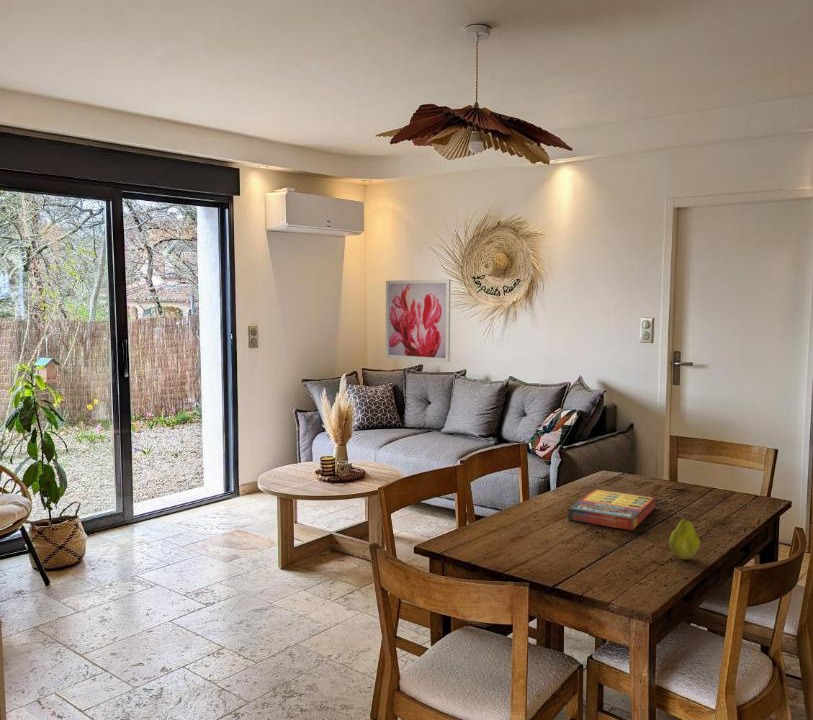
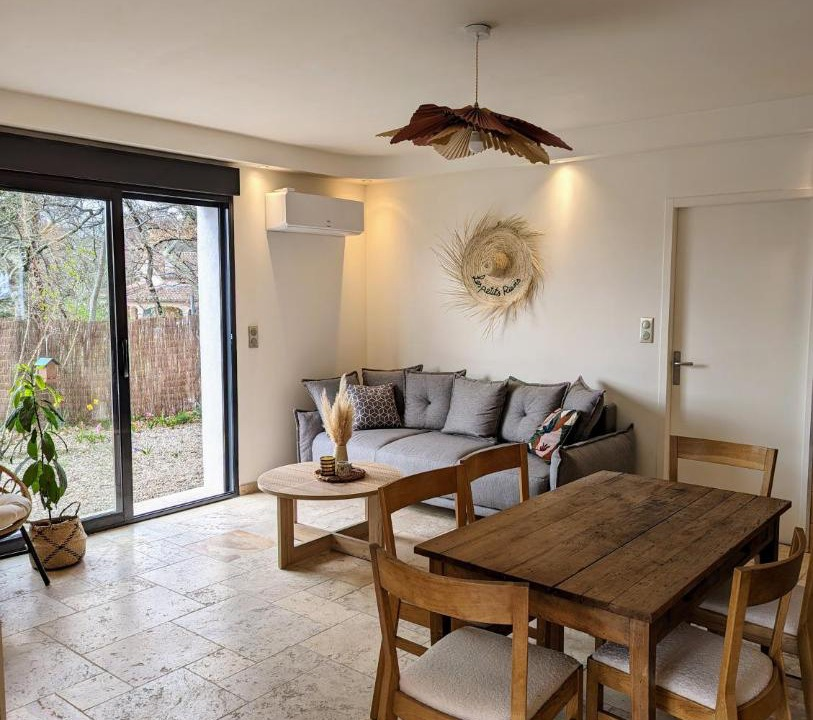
- fruit [668,515,701,560]
- game compilation box [567,488,656,531]
- wall art [385,279,452,363]
